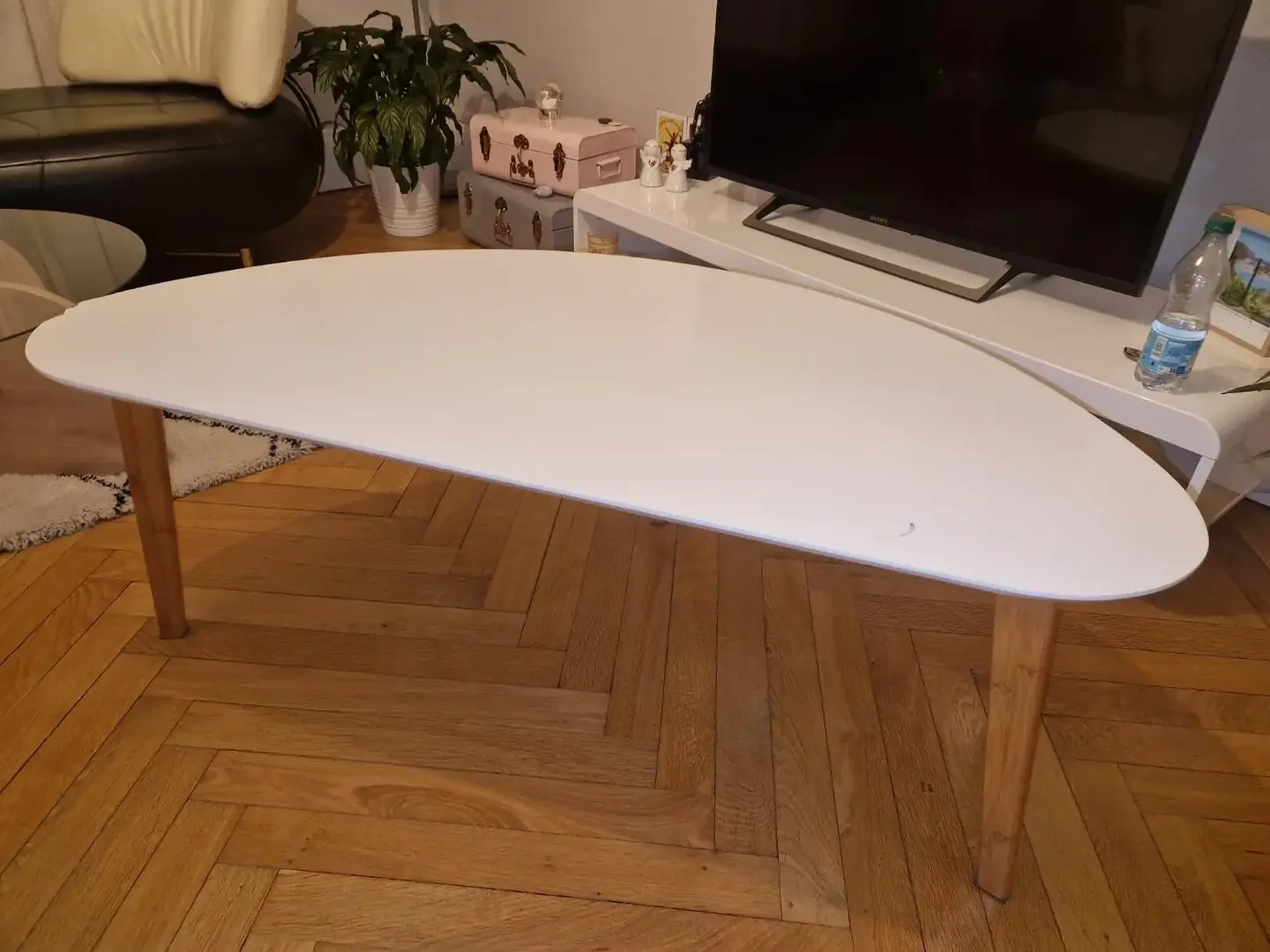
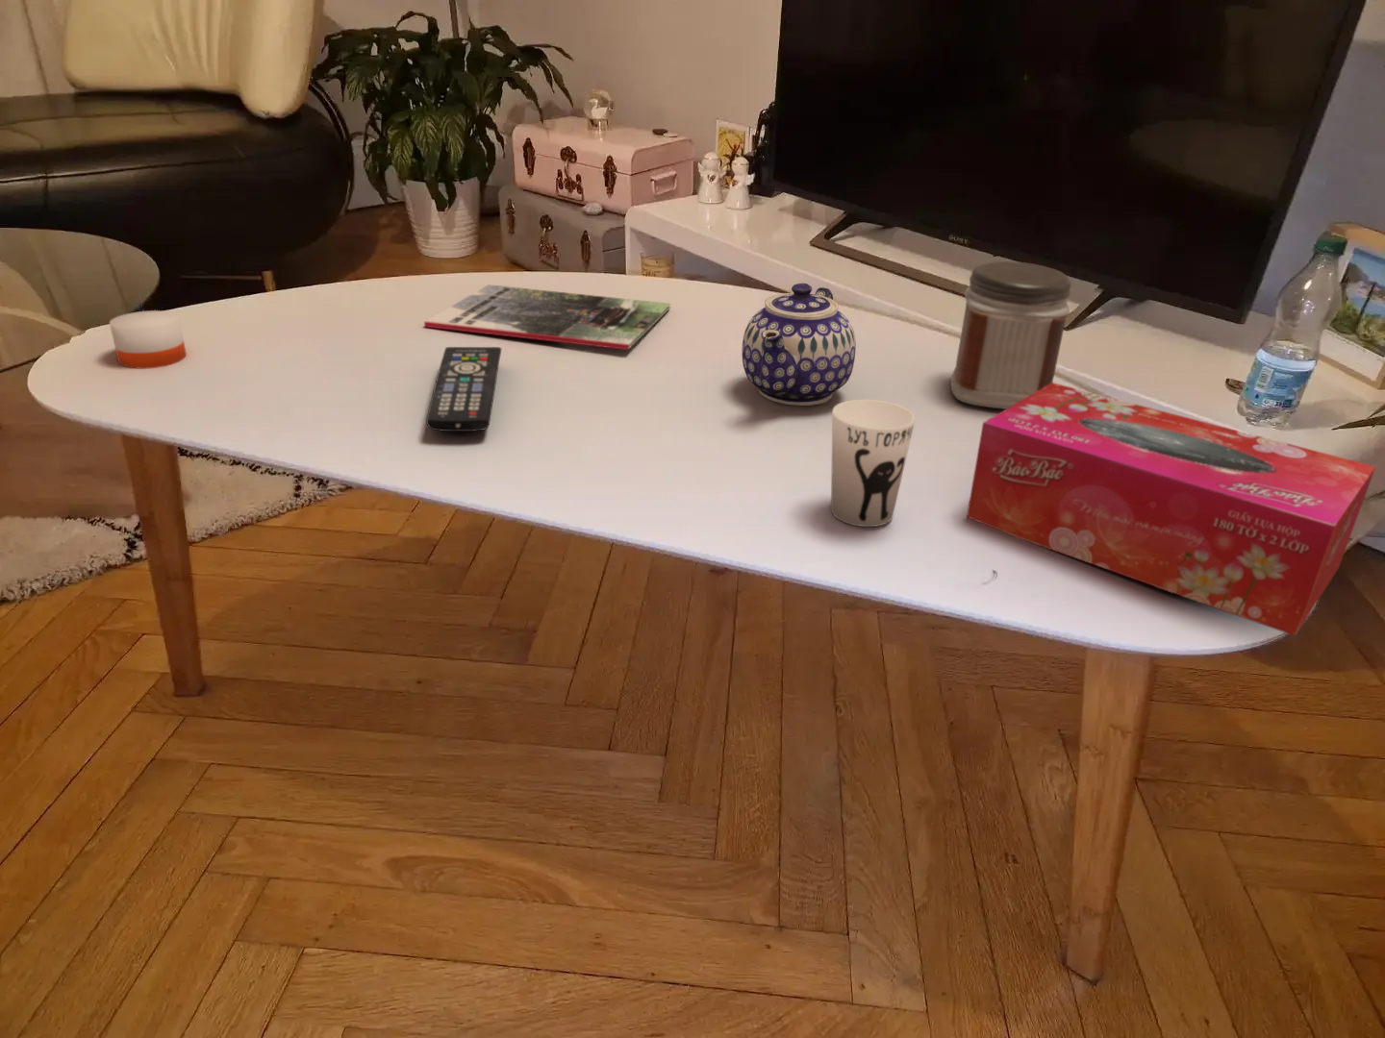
+ jar [949,261,1072,410]
+ candle [109,287,188,370]
+ tissue box [965,382,1377,637]
+ teapot [742,282,857,407]
+ magazine [423,283,672,351]
+ remote control [425,346,502,433]
+ cup [830,398,916,528]
